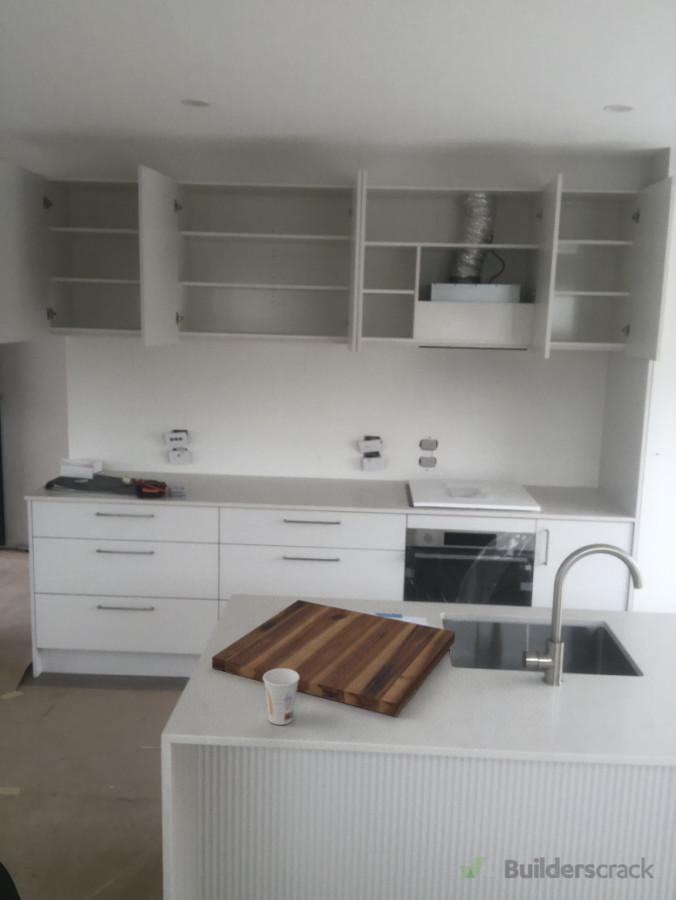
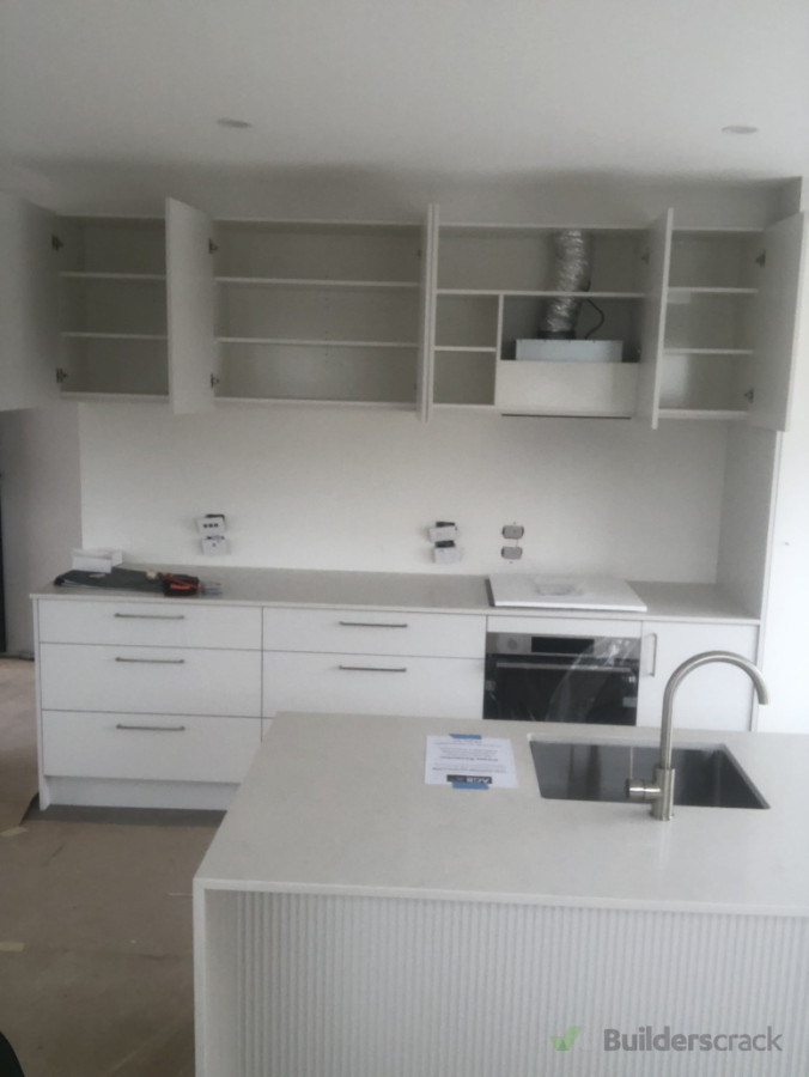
- cup [263,669,299,726]
- cutting board [211,599,456,717]
